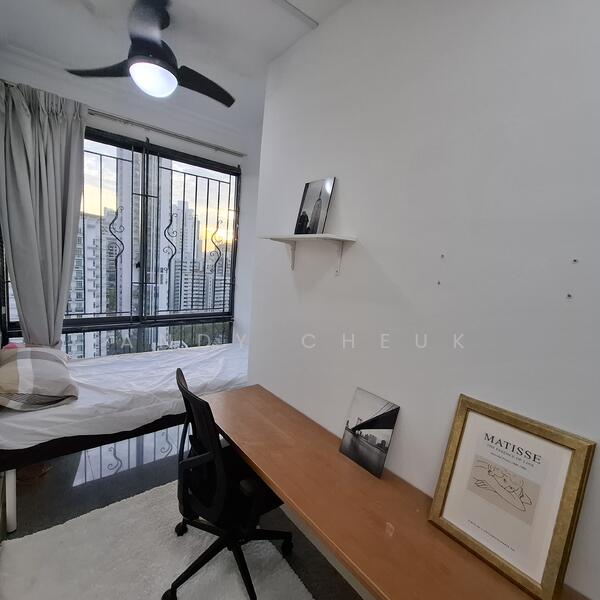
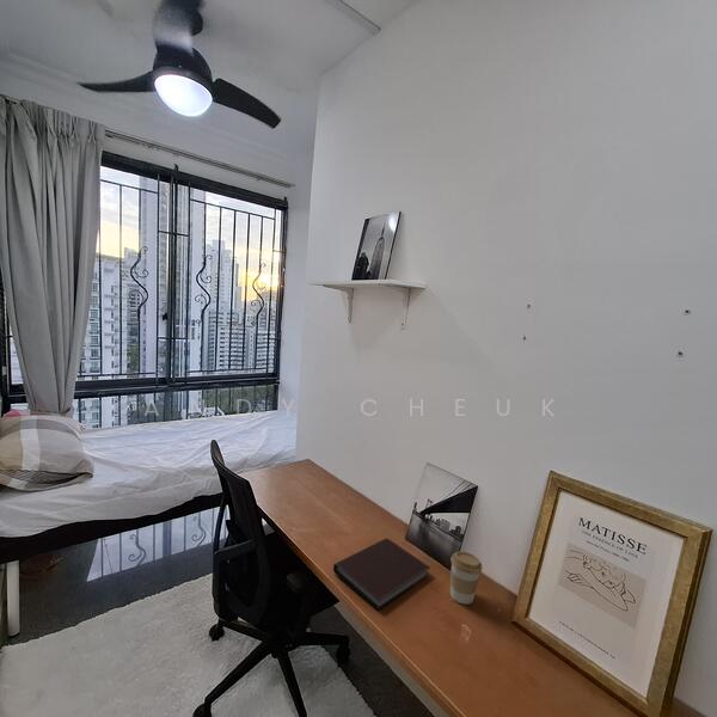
+ coffee cup [449,551,483,606]
+ notebook [332,537,431,612]
